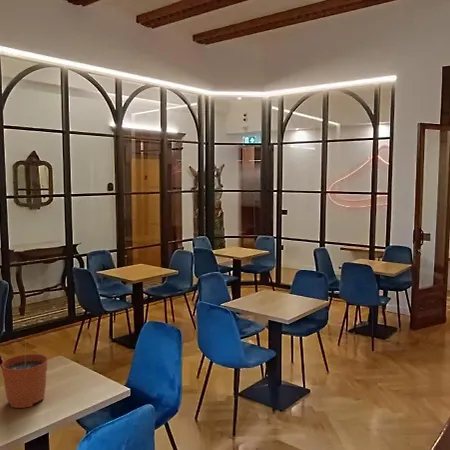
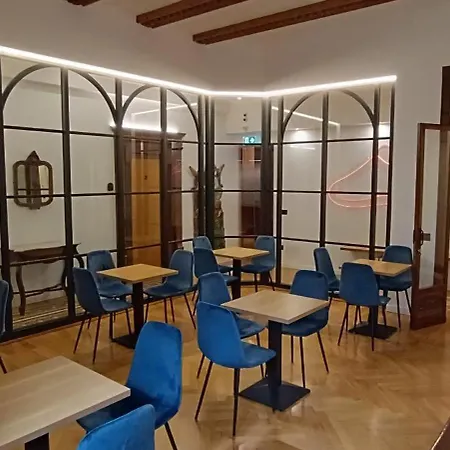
- plant pot [0,338,49,409]
